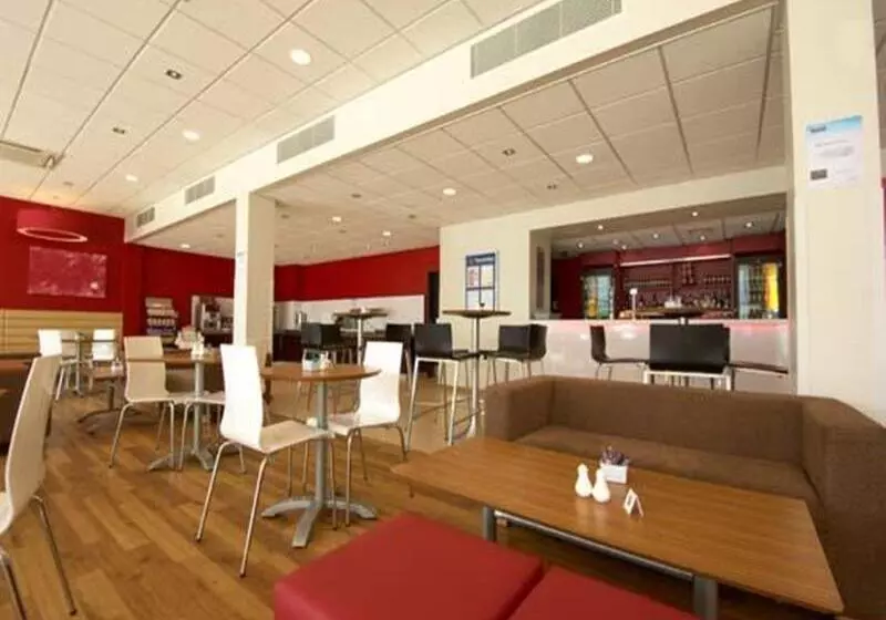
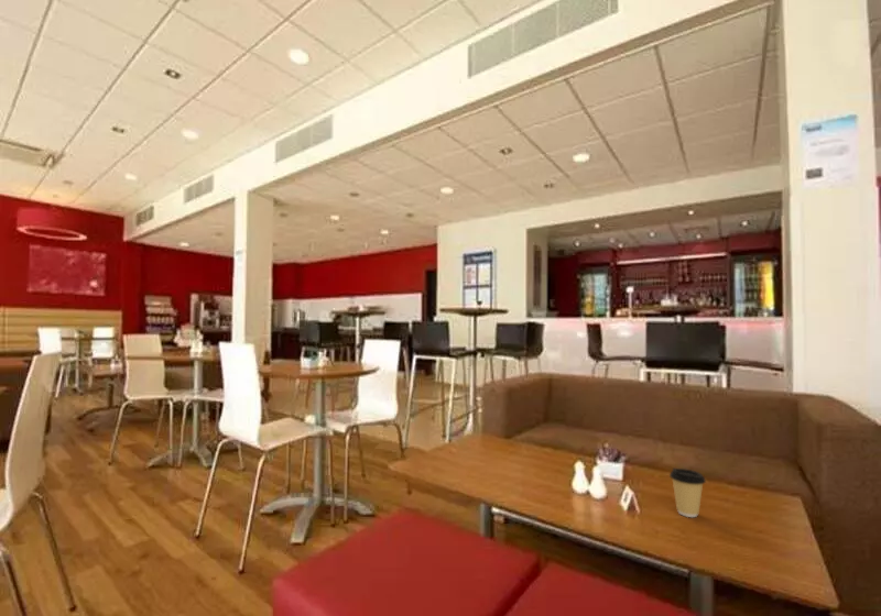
+ coffee cup [668,468,707,518]
